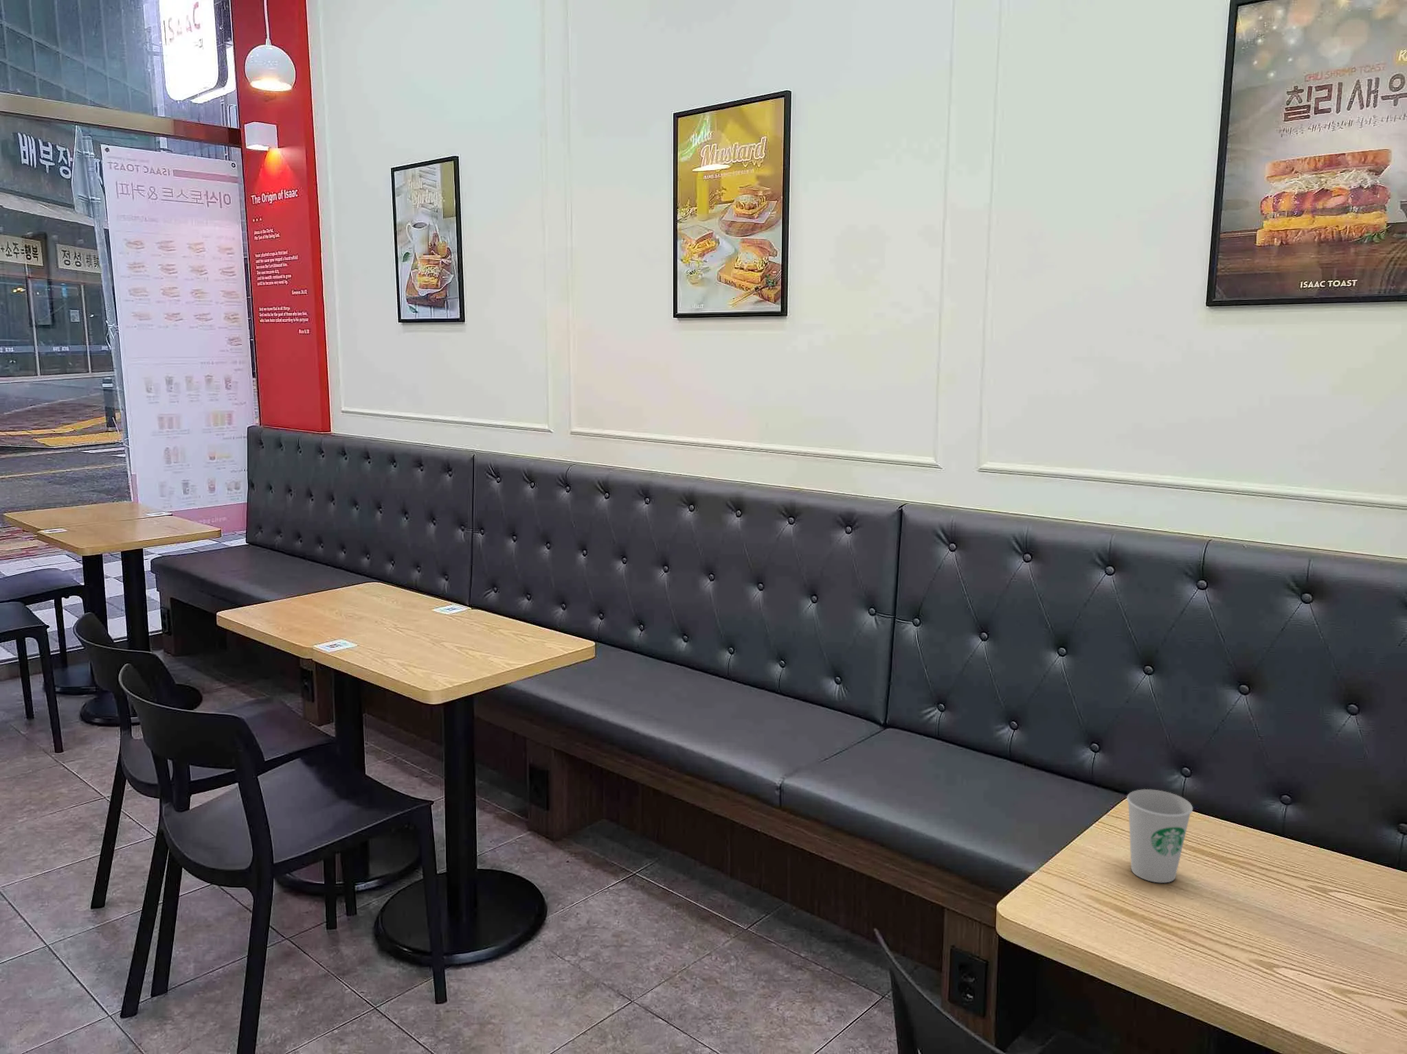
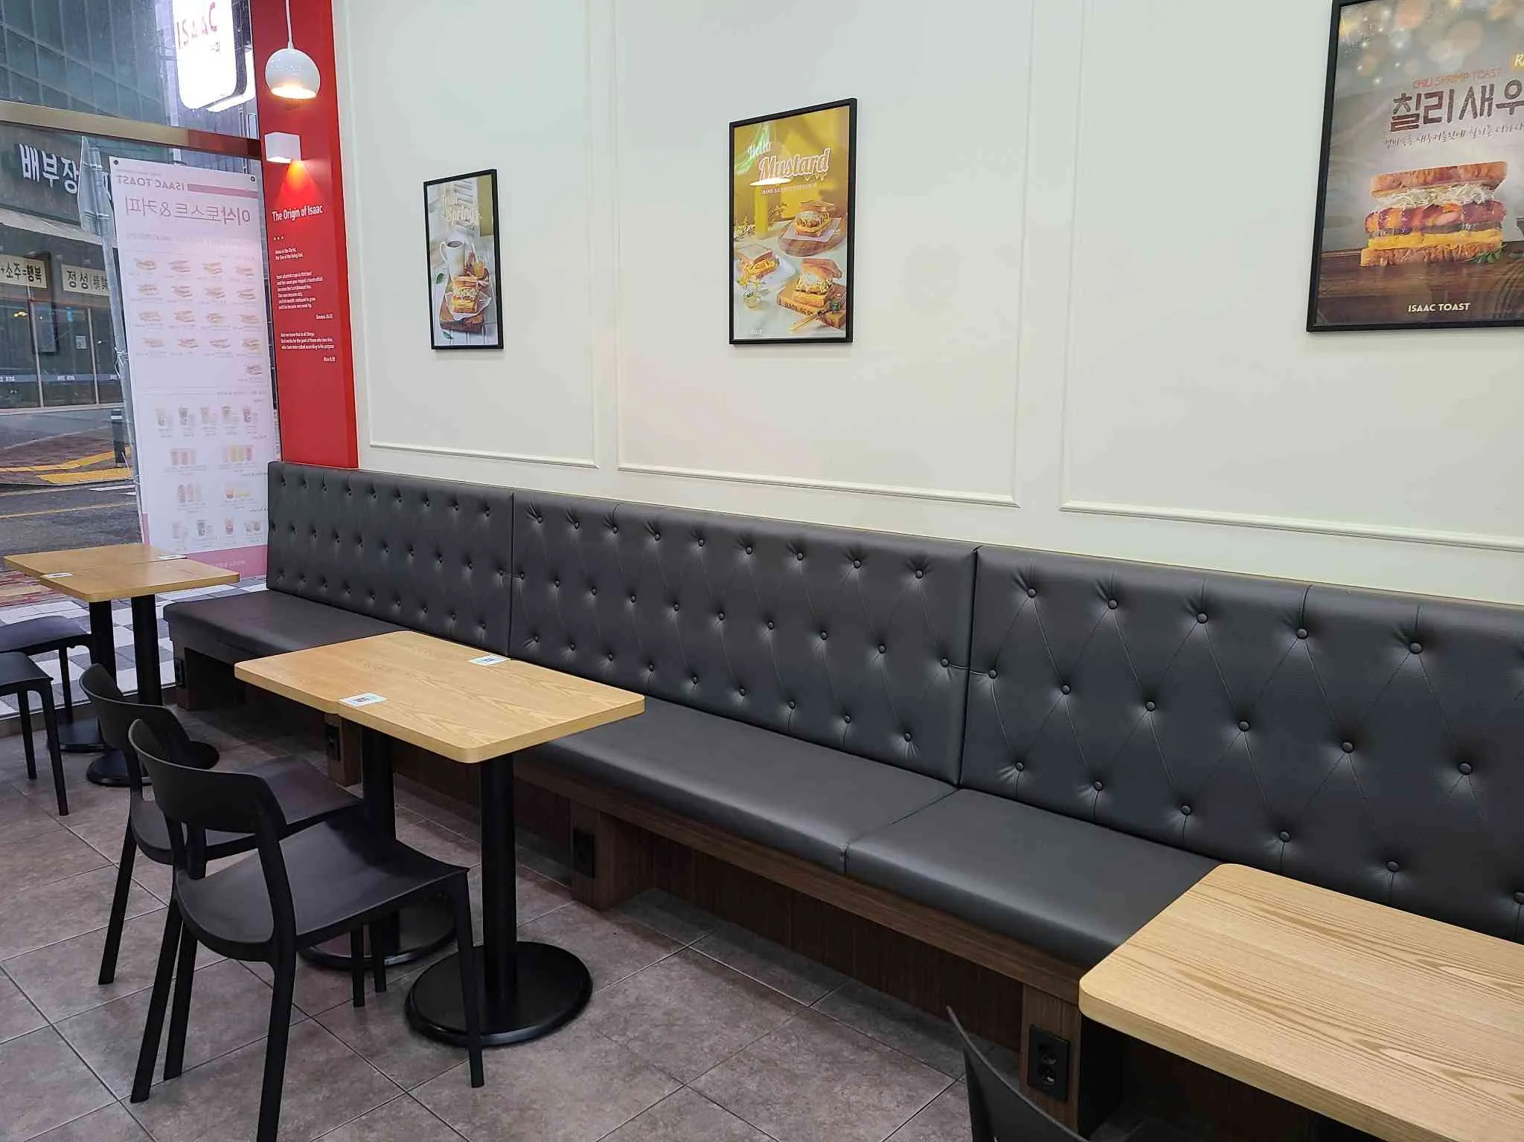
- paper cup [1126,788,1193,884]
